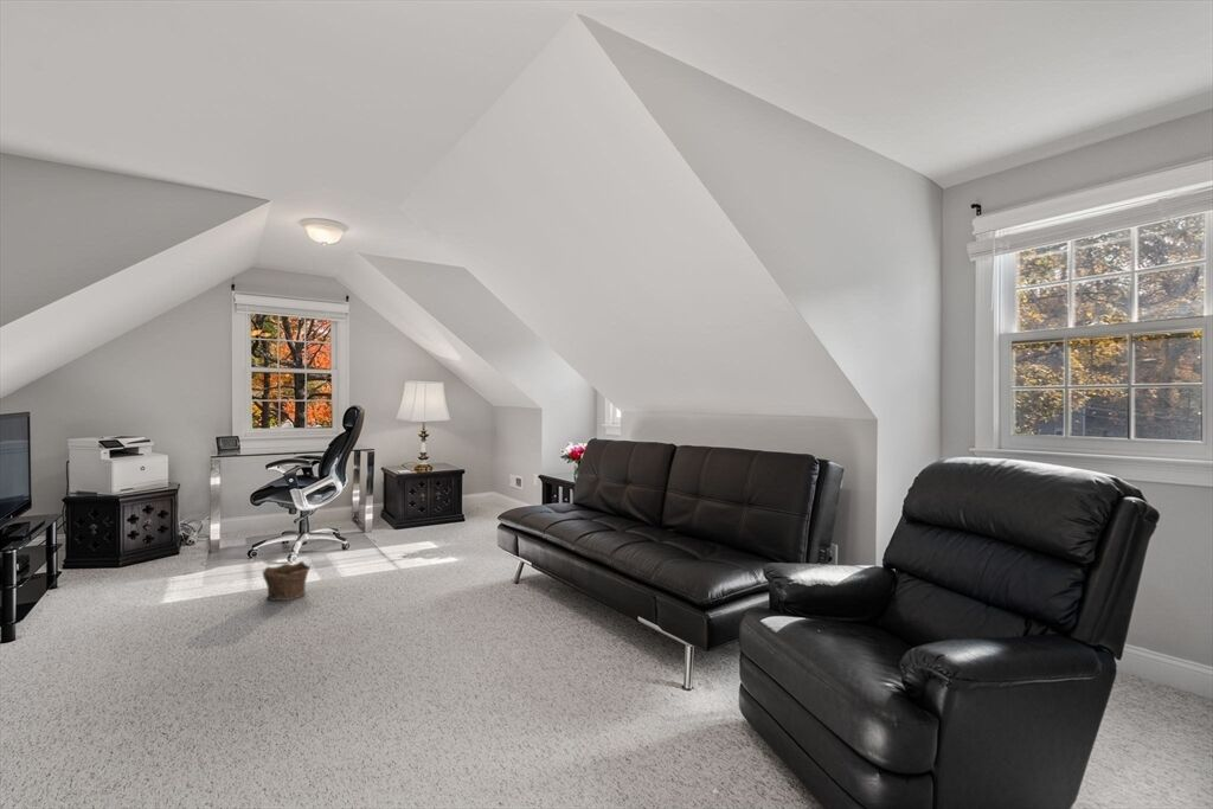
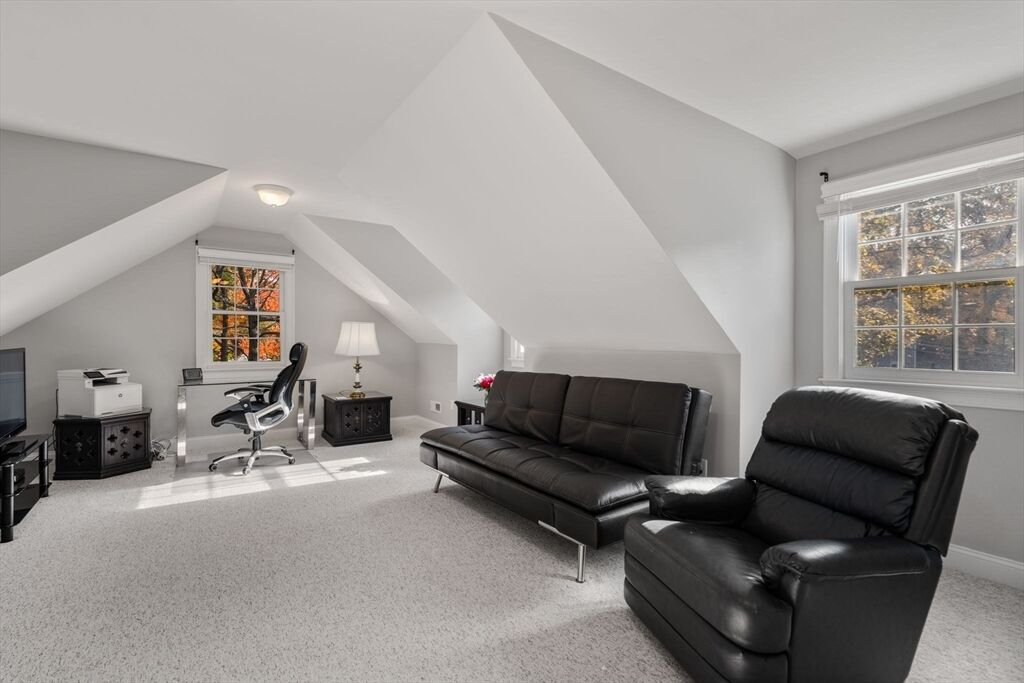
- clay pot [261,560,312,602]
